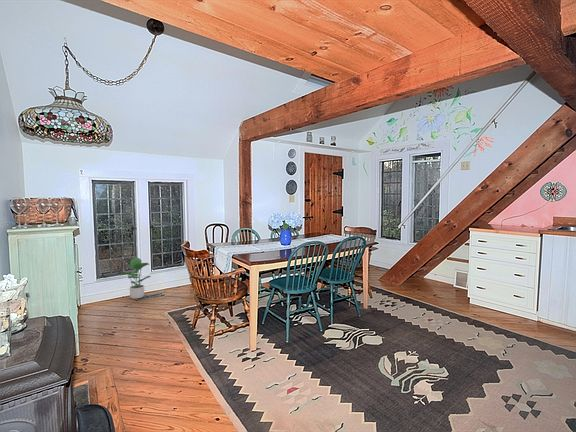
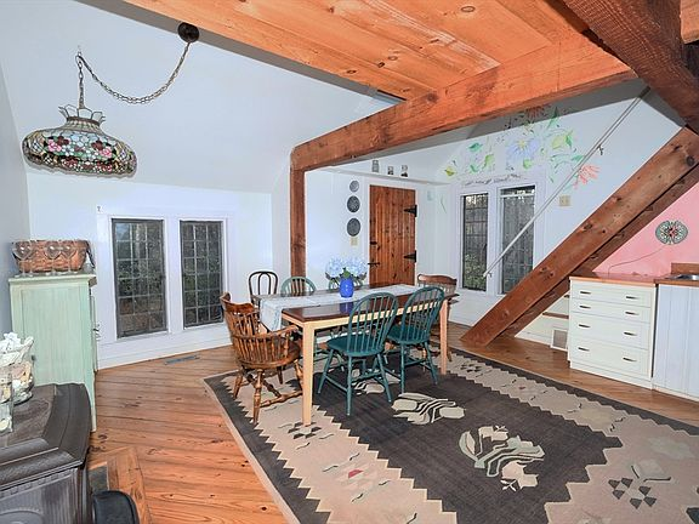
- potted plant [120,256,152,300]
